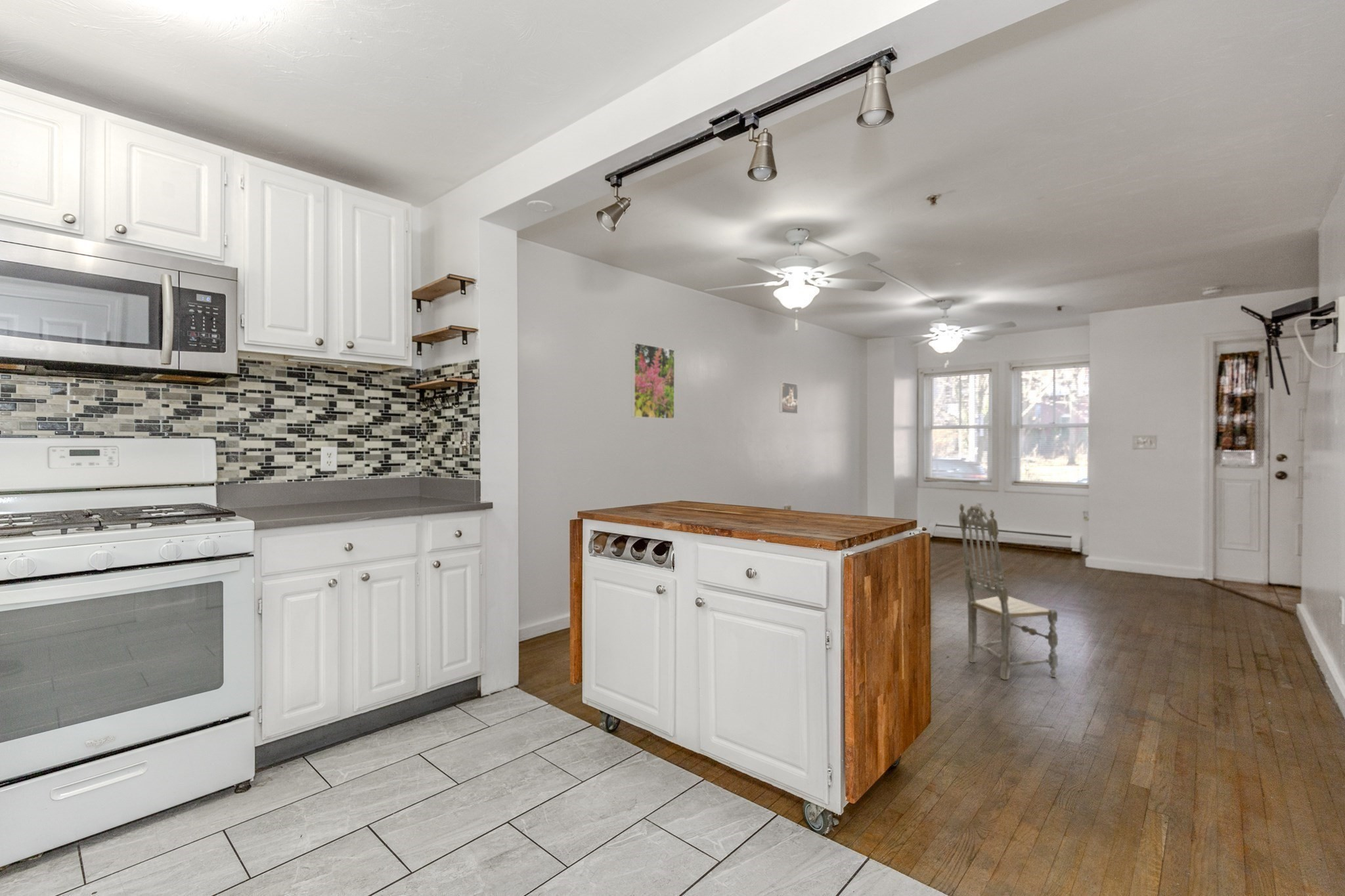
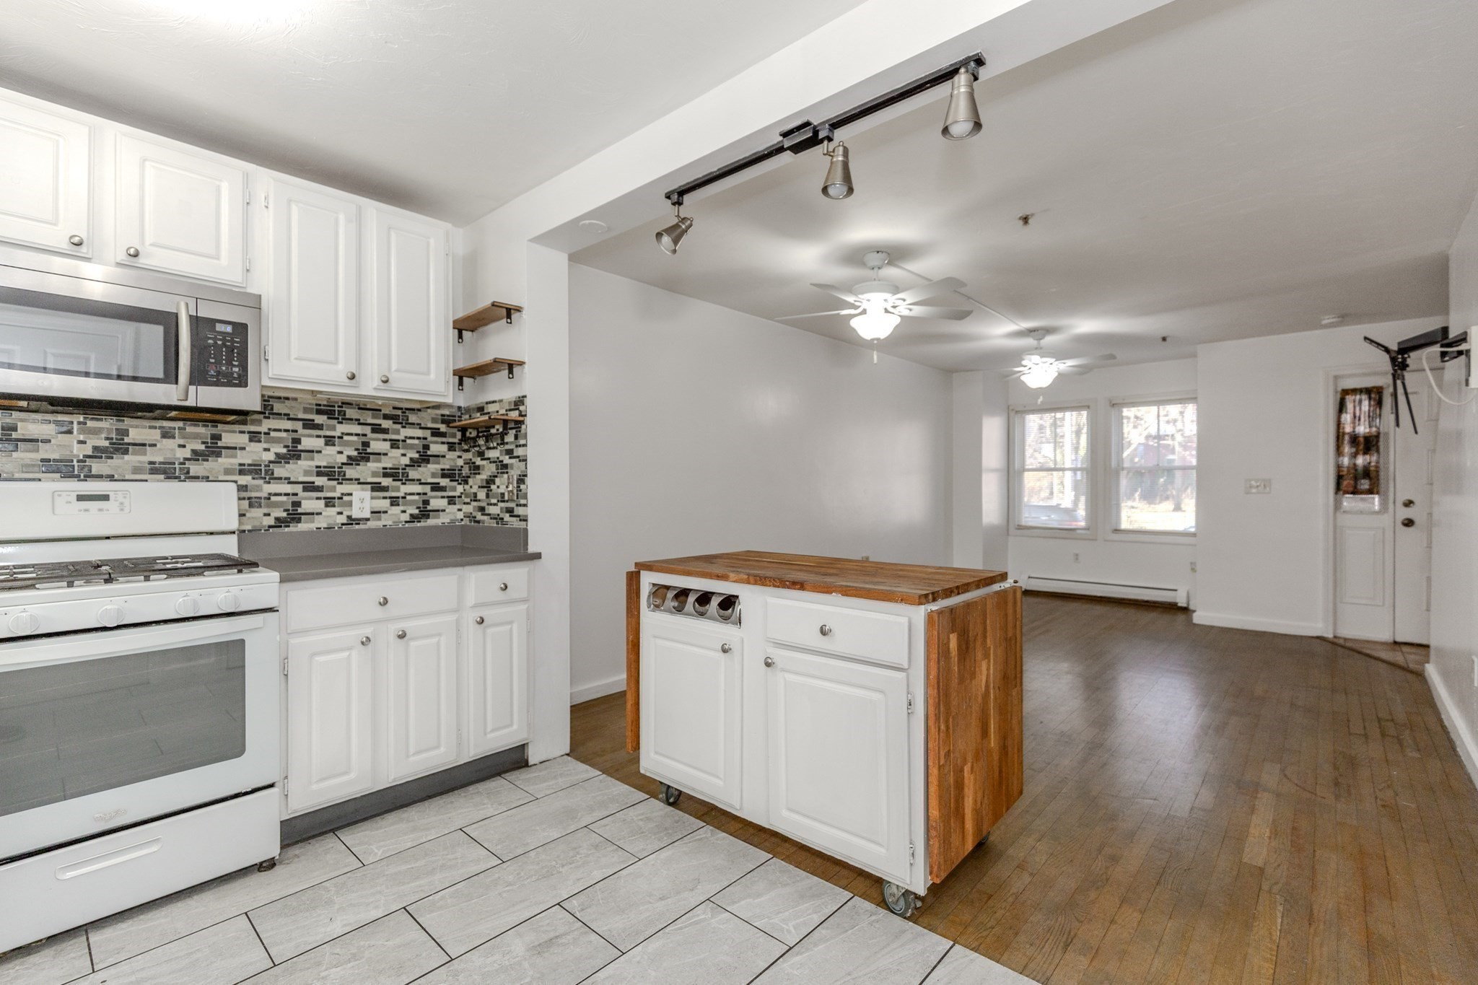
- chair [958,503,1059,680]
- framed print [779,381,799,415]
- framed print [630,342,675,420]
